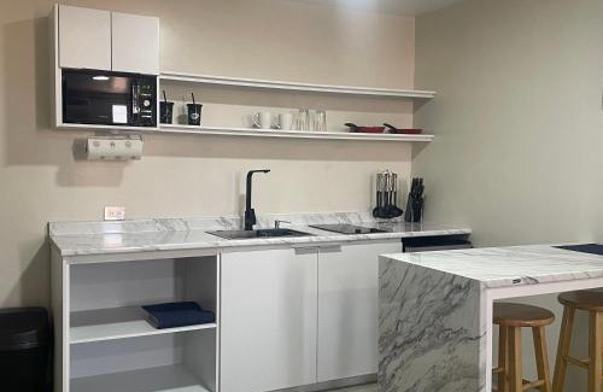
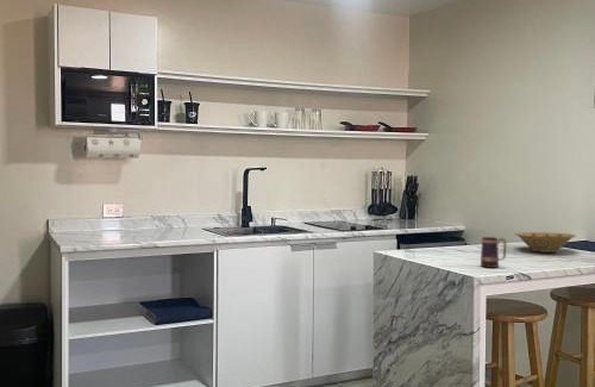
+ mug [480,236,508,269]
+ bowl [513,231,577,254]
